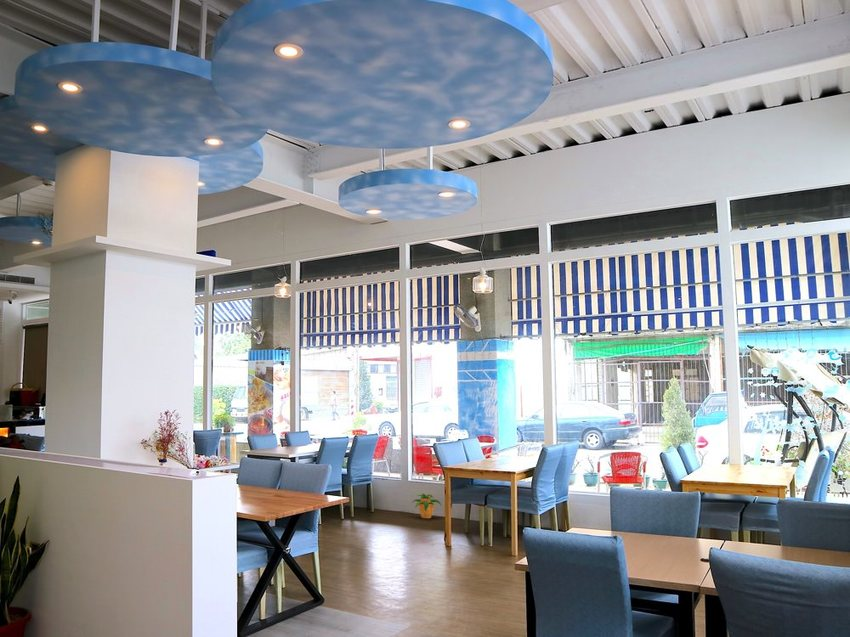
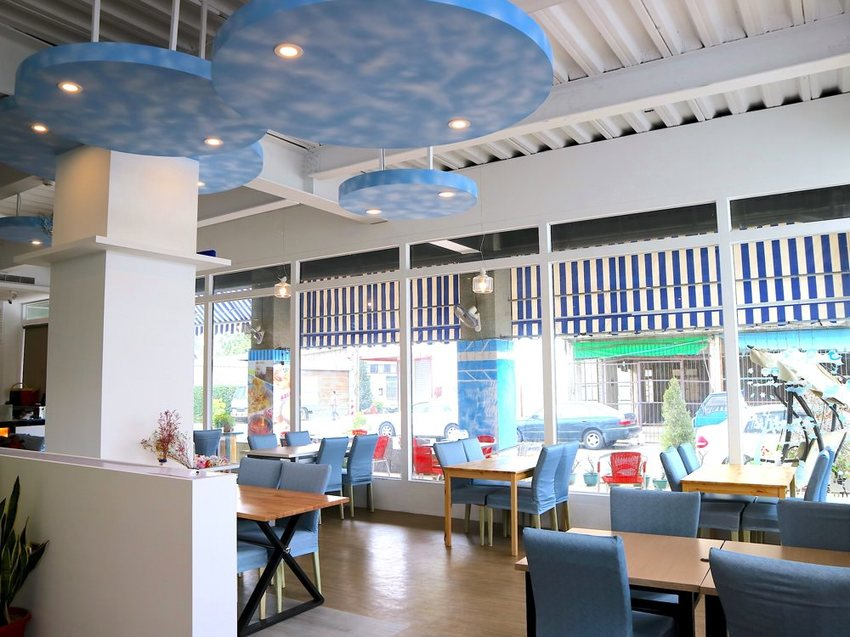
- potted plant [411,492,442,519]
